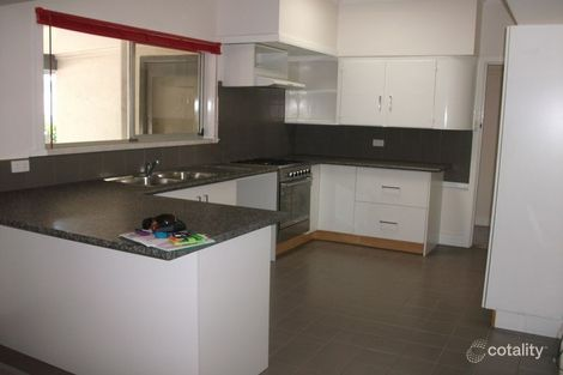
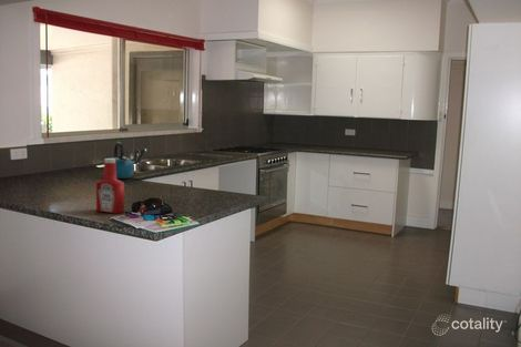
+ kettle [111,141,135,180]
+ soap bottle [95,157,125,215]
